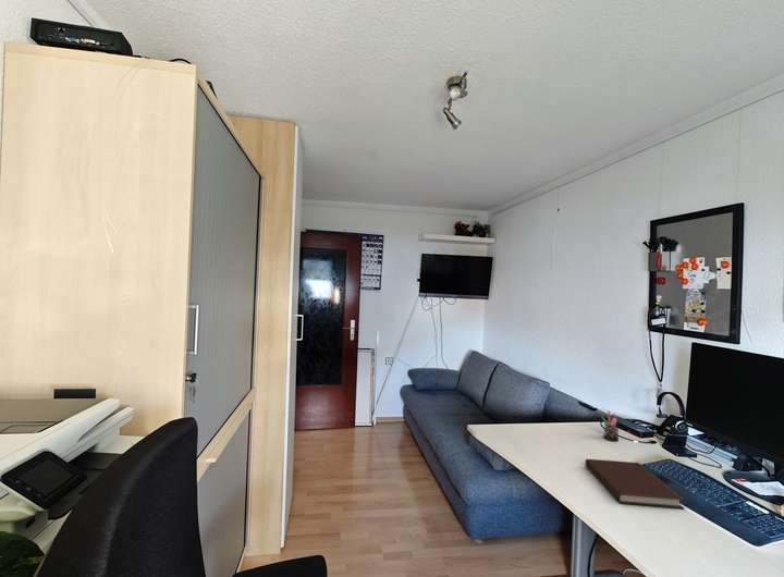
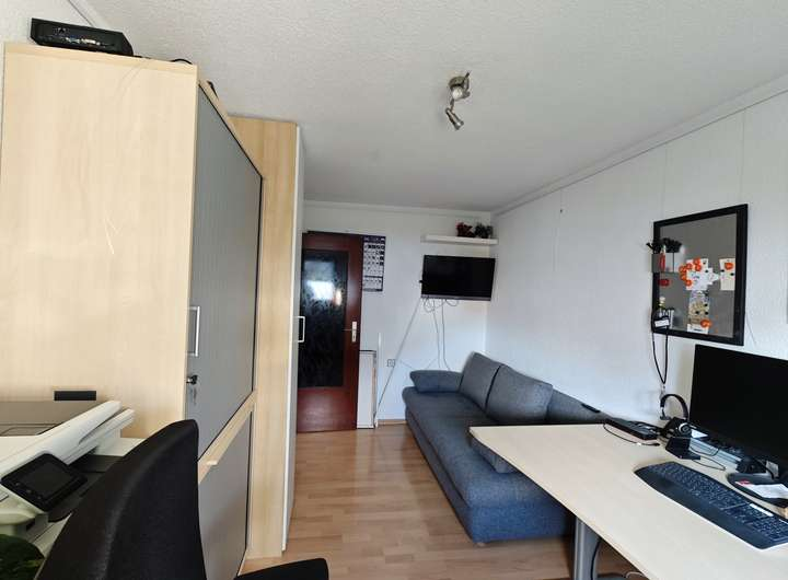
- pen holder [601,410,621,442]
- notebook [585,458,686,511]
